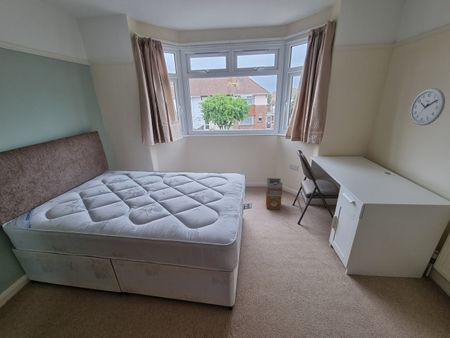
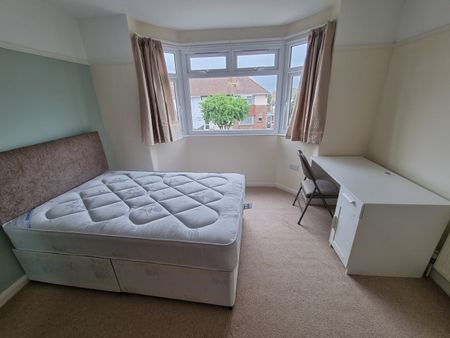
- wall clock [410,87,446,126]
- waste bin [265,177,283,210]
